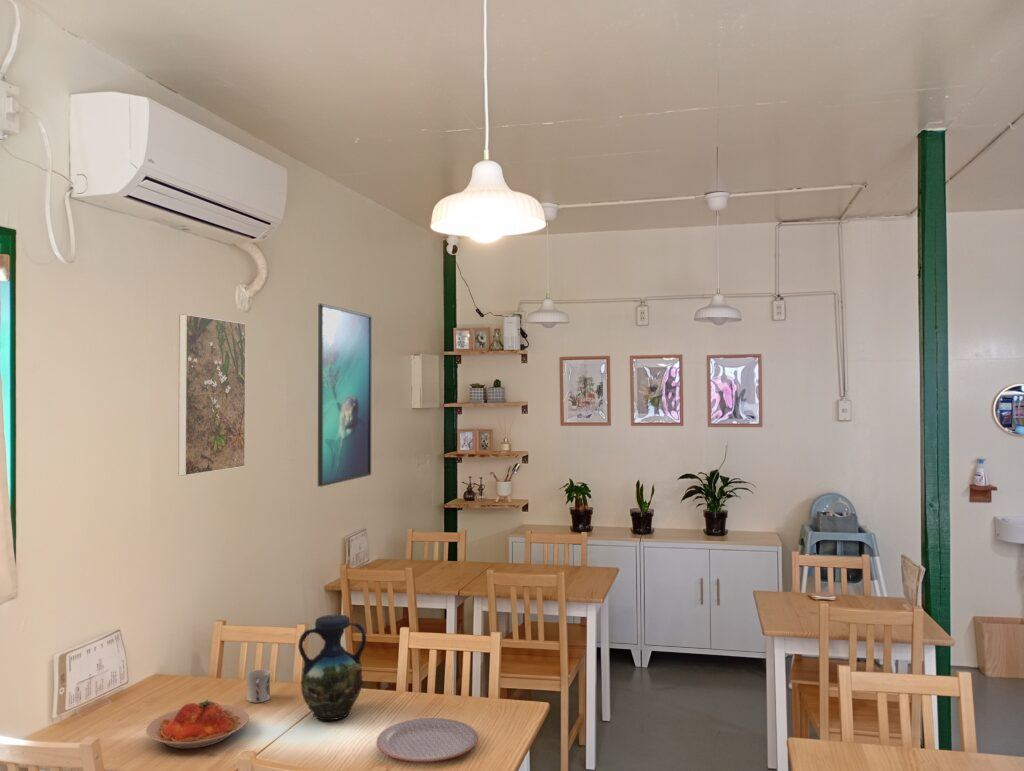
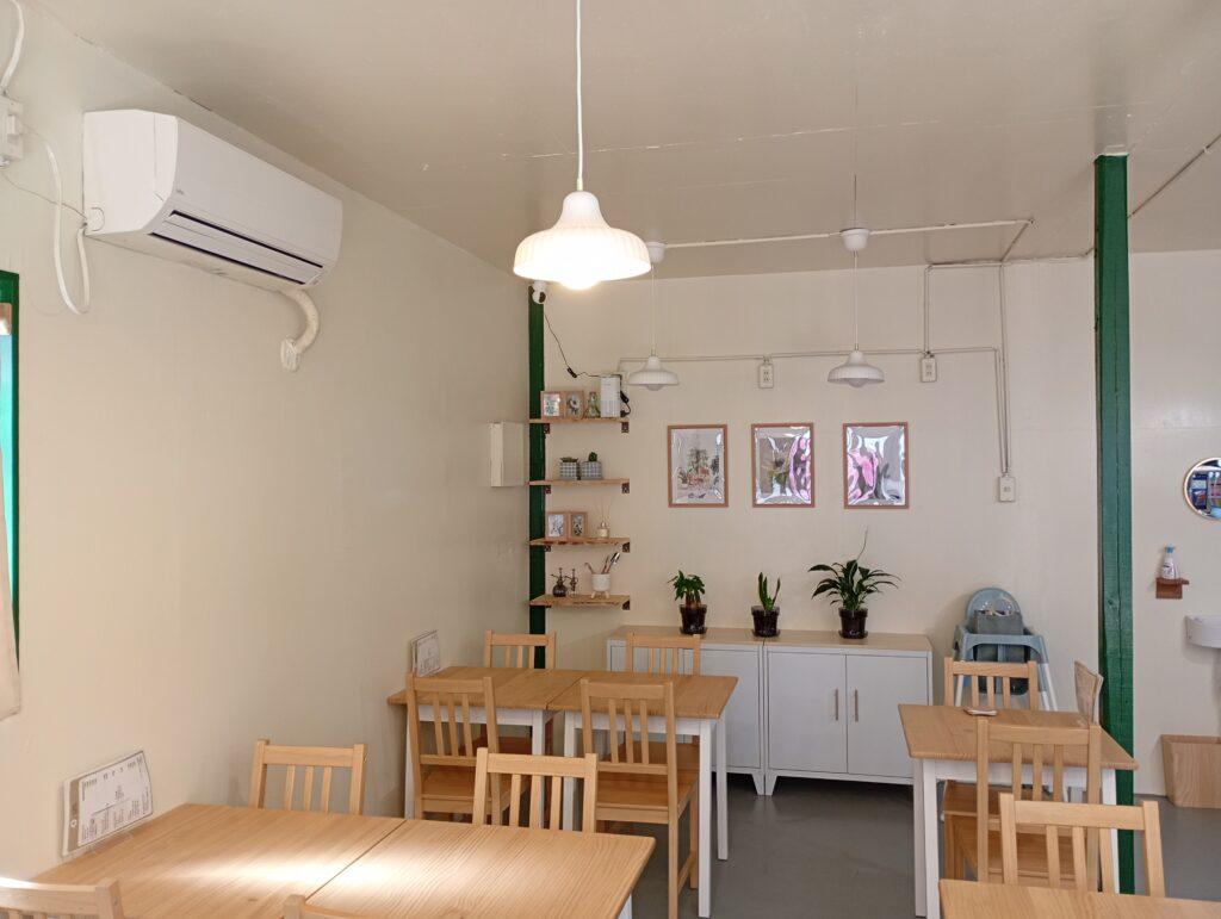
- plate [145,698,250,749]
- cup [247,669,271,704]
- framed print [177,313,247,477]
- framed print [317,303,373,488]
- plate [375,717,479,763]
- vase [297,614,367,721]
